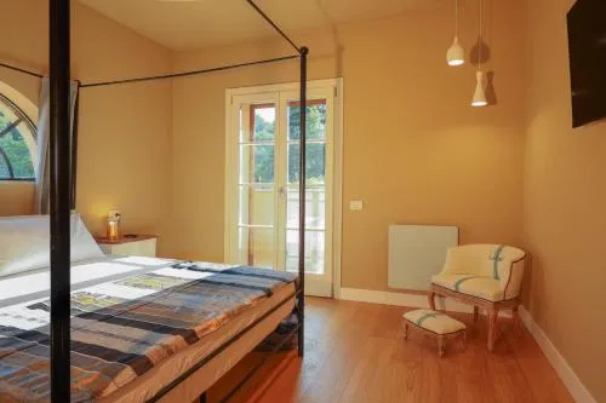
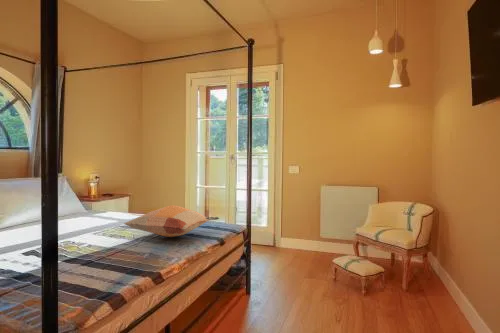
+ decorative pillow [123,204,220,238]
